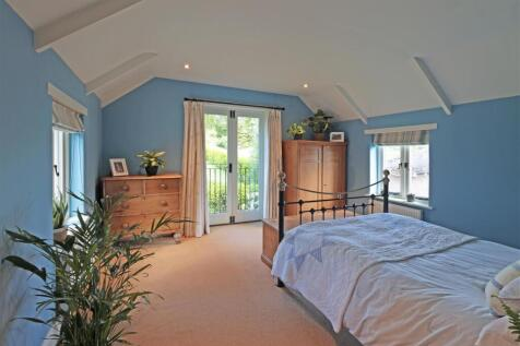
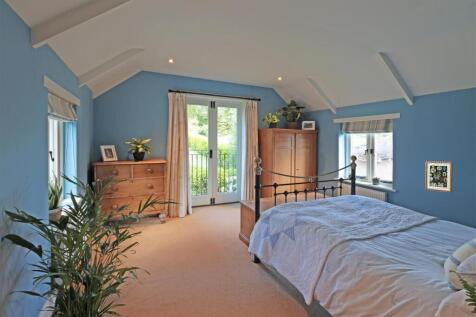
+ wall art [424,160,453,194]
